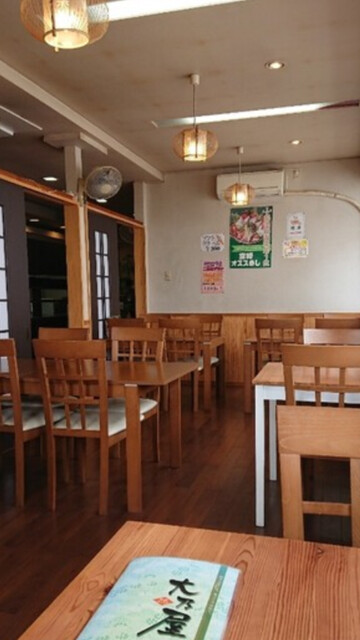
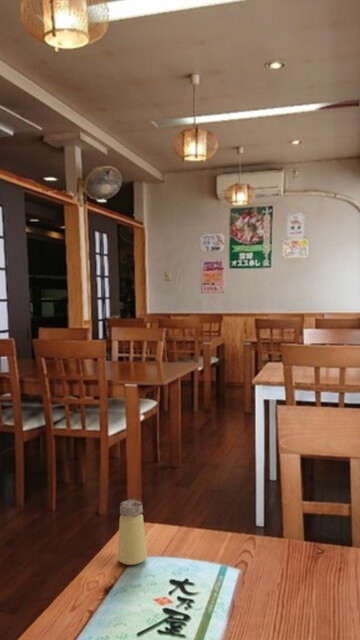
+ saltshaker [117,499,148,566]
